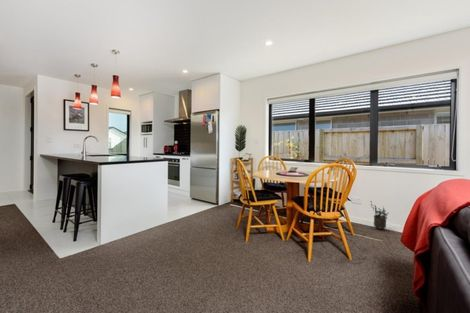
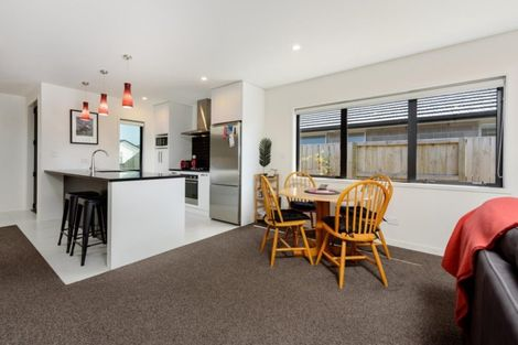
- potted plant [369,200,390,230]
